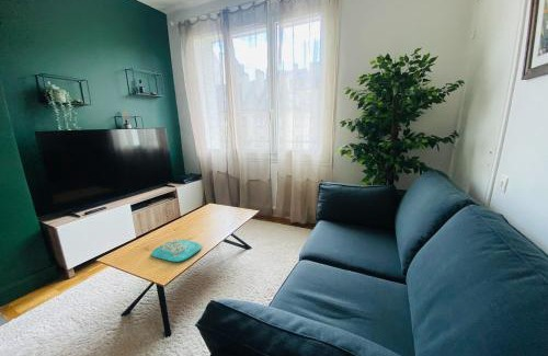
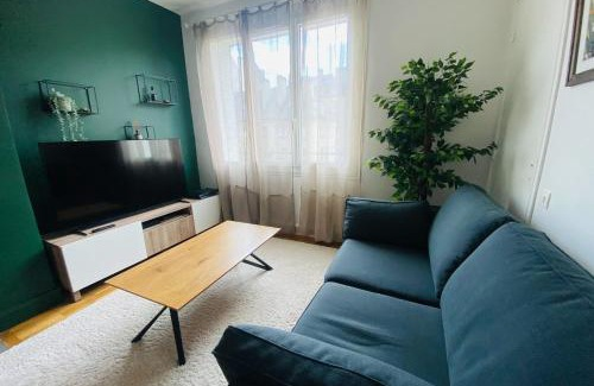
- decorative tray [151,238,202,263]
